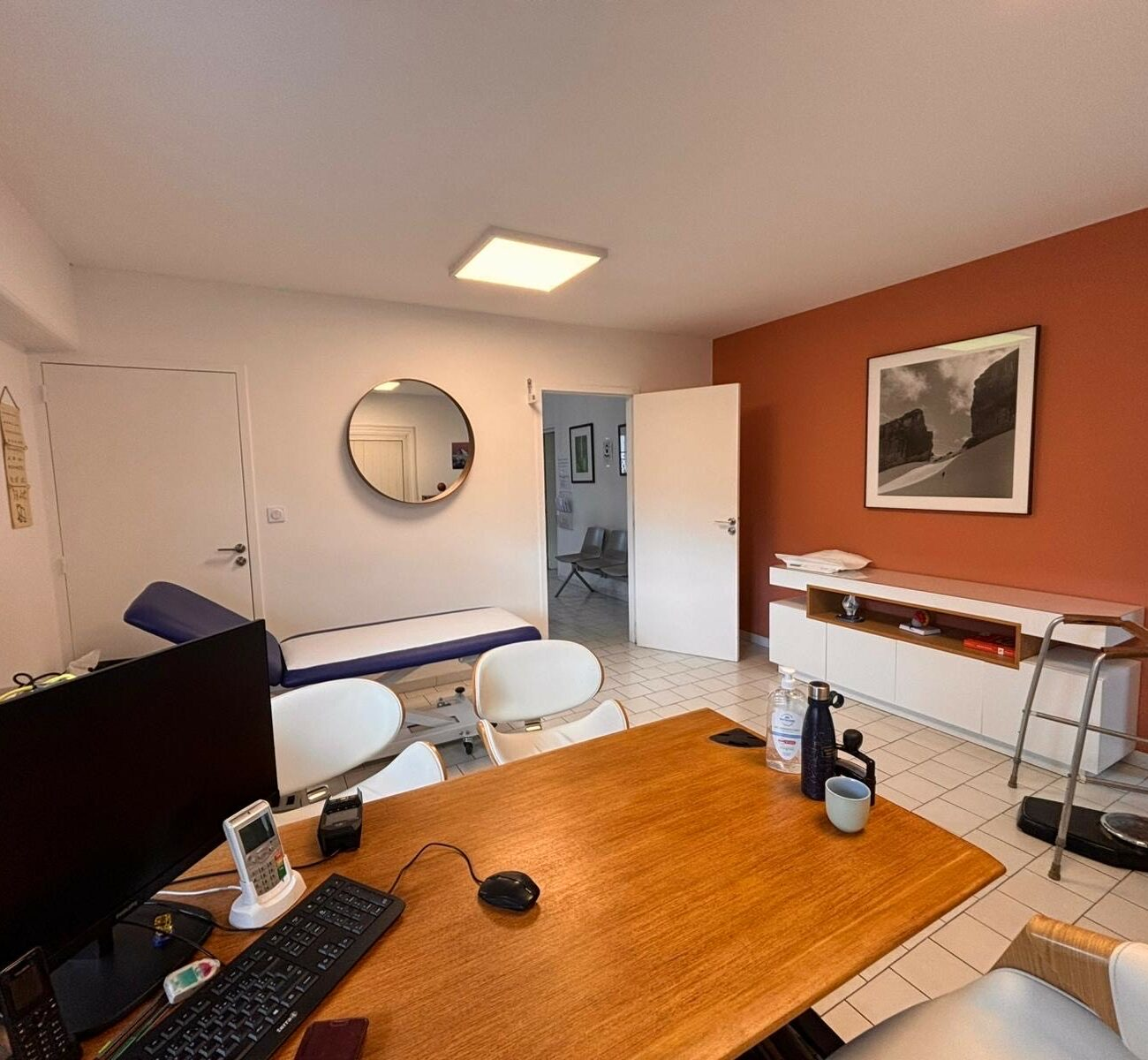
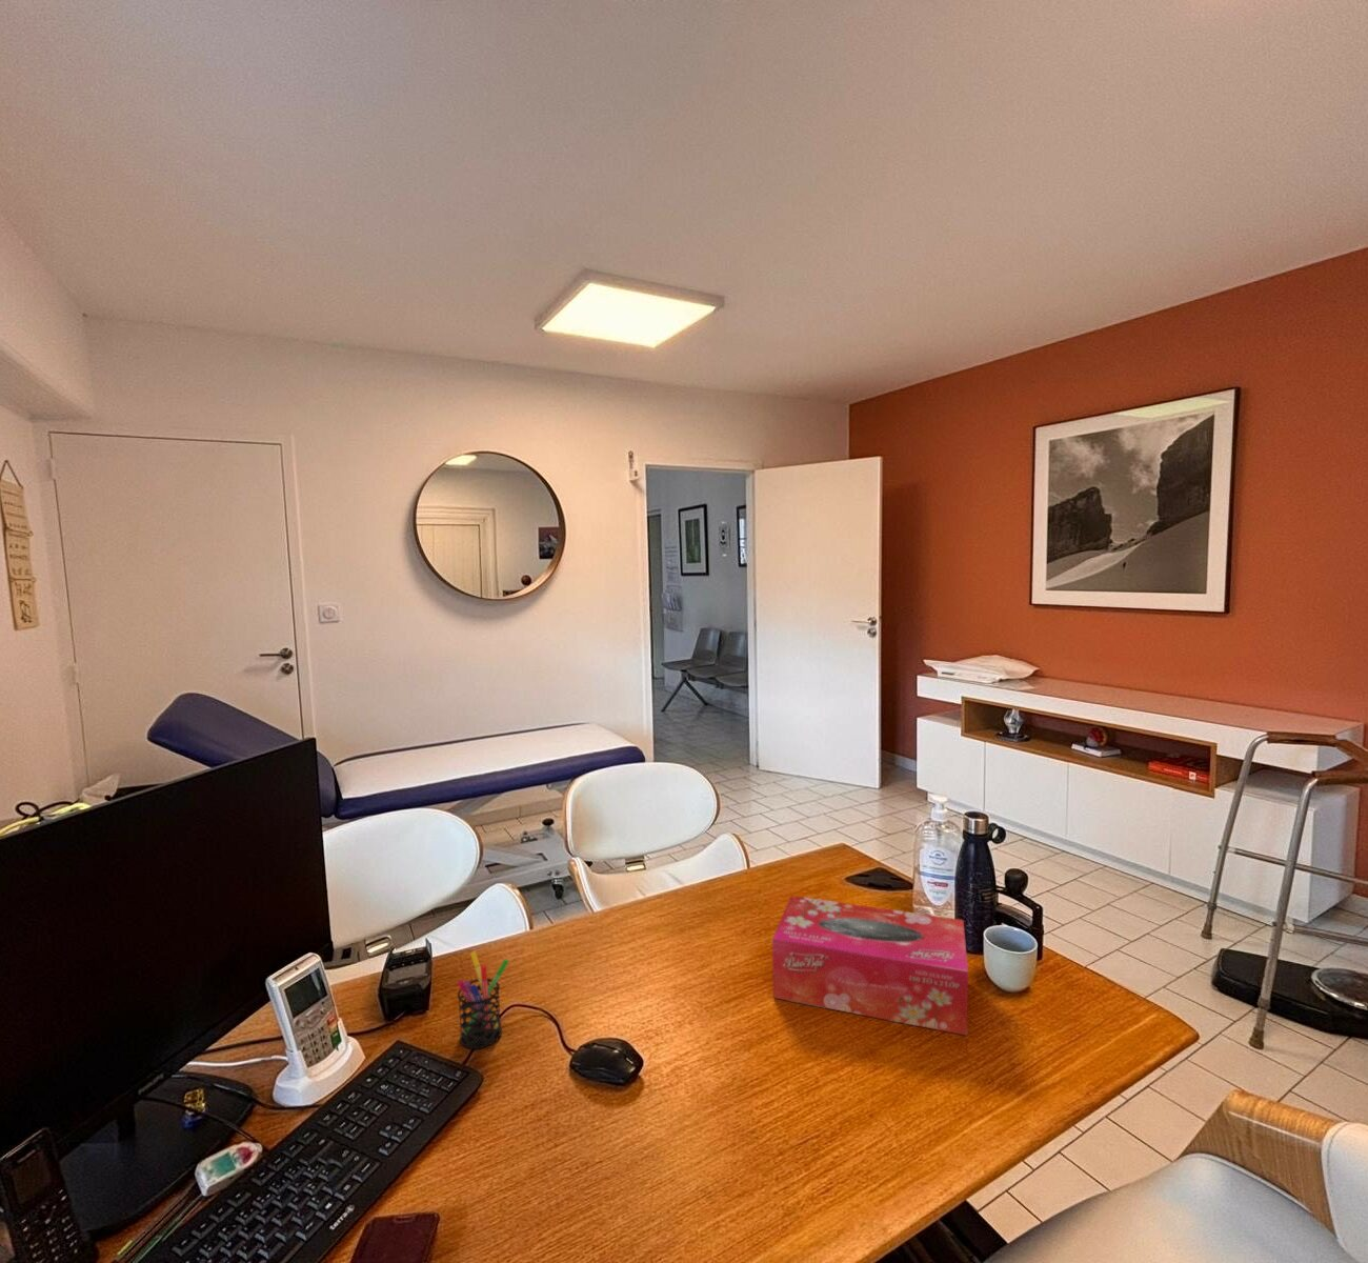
+ tissue box [771,895,969,1037]
+ pen holder [456,951,509,1051]
